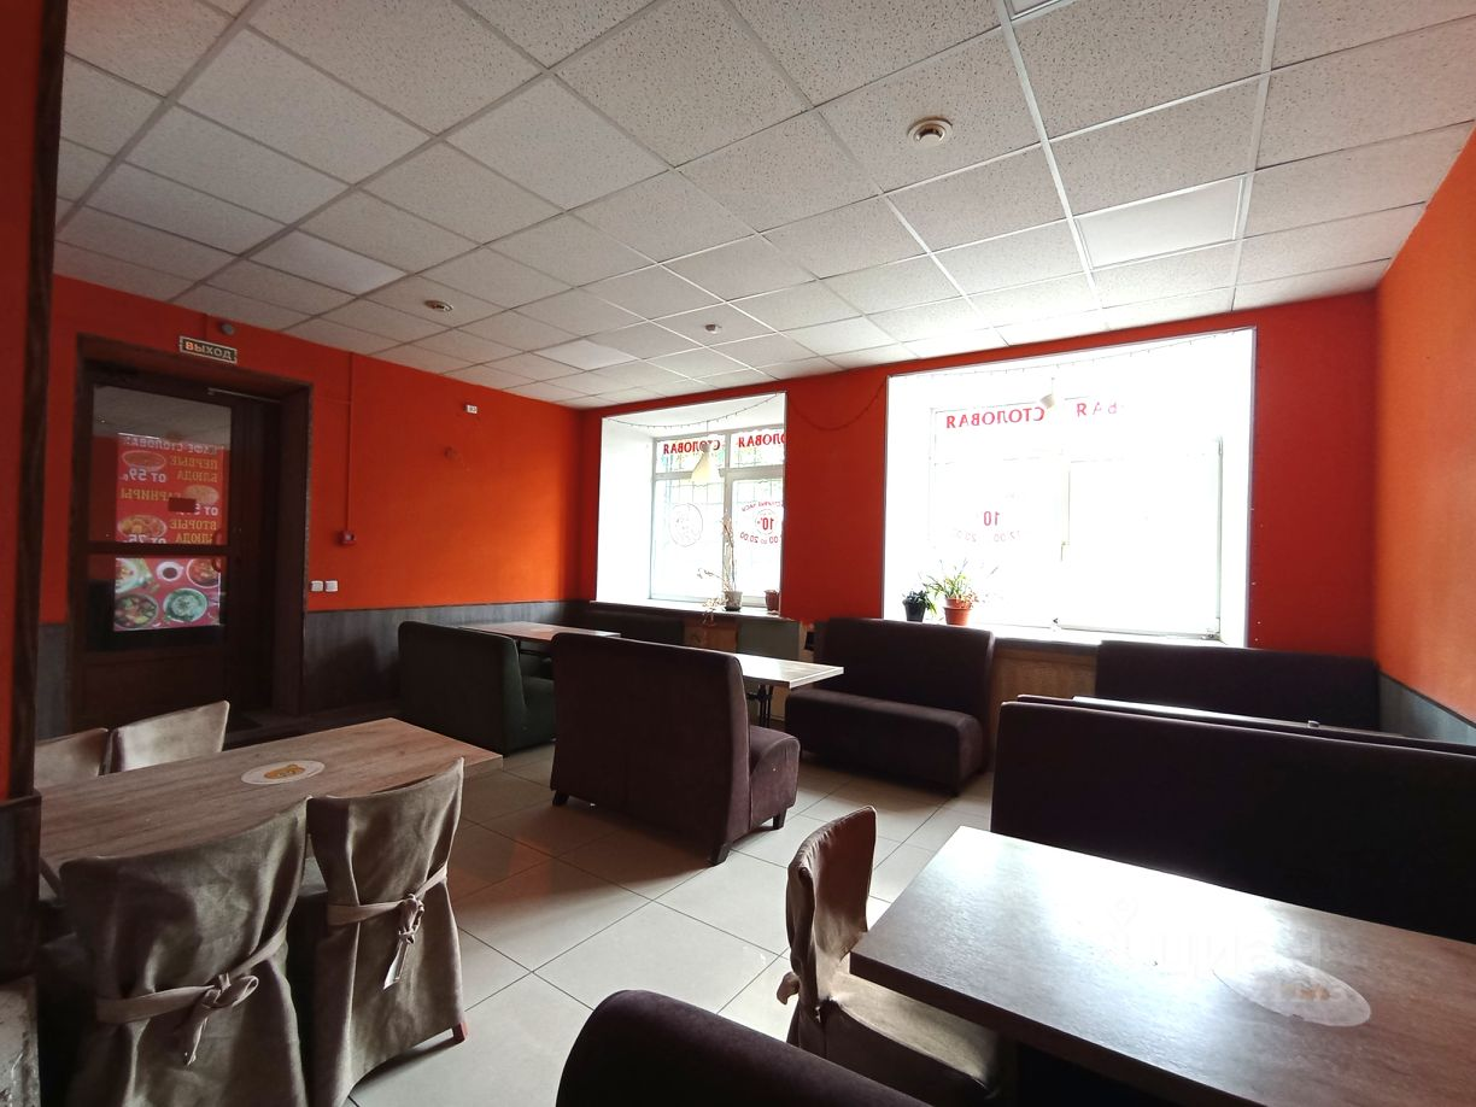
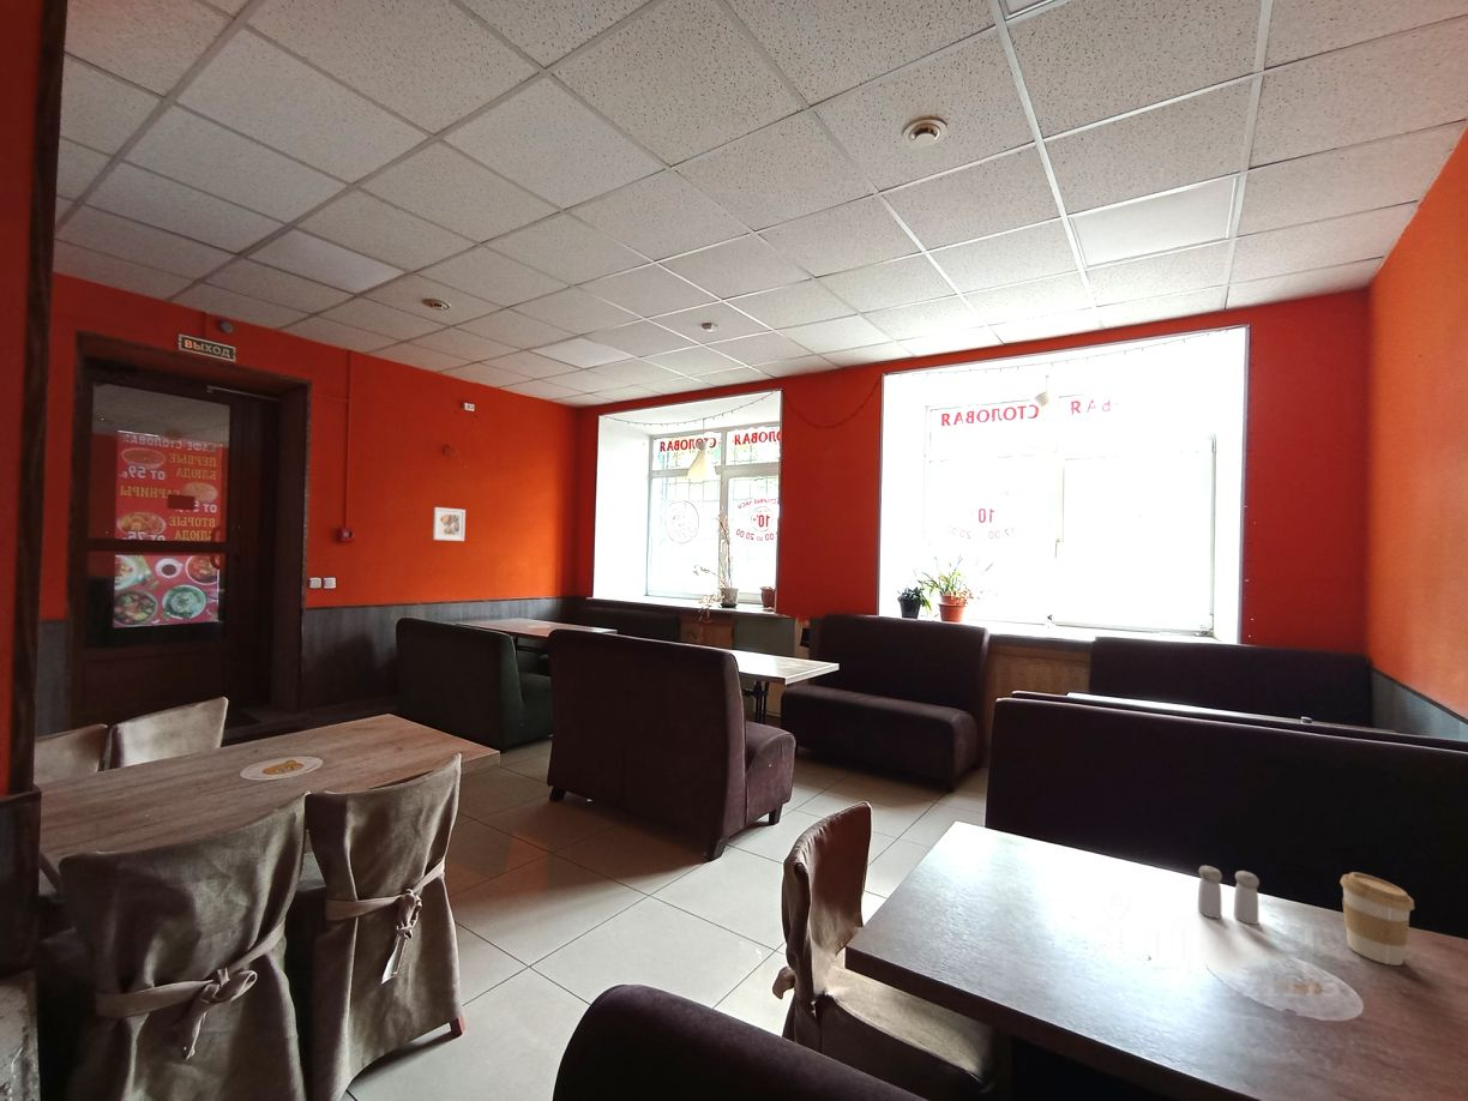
+ salt and pepper shaker [1197,865,1261,926]
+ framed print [432,506,467,542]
+ coffee cup [1340,871,1415,967]
